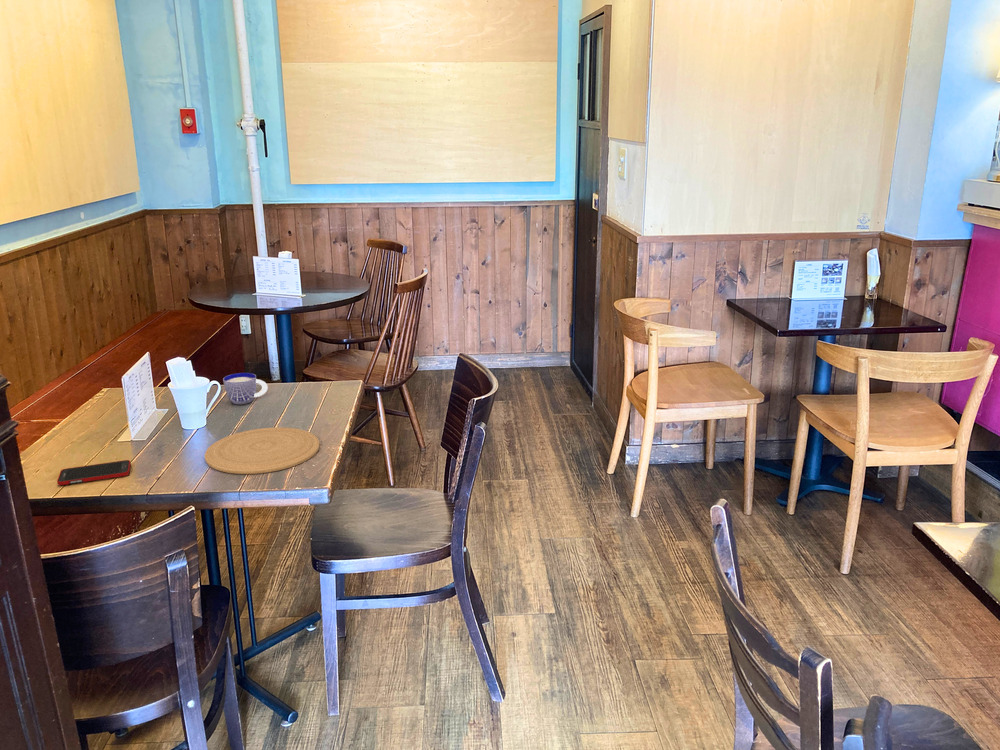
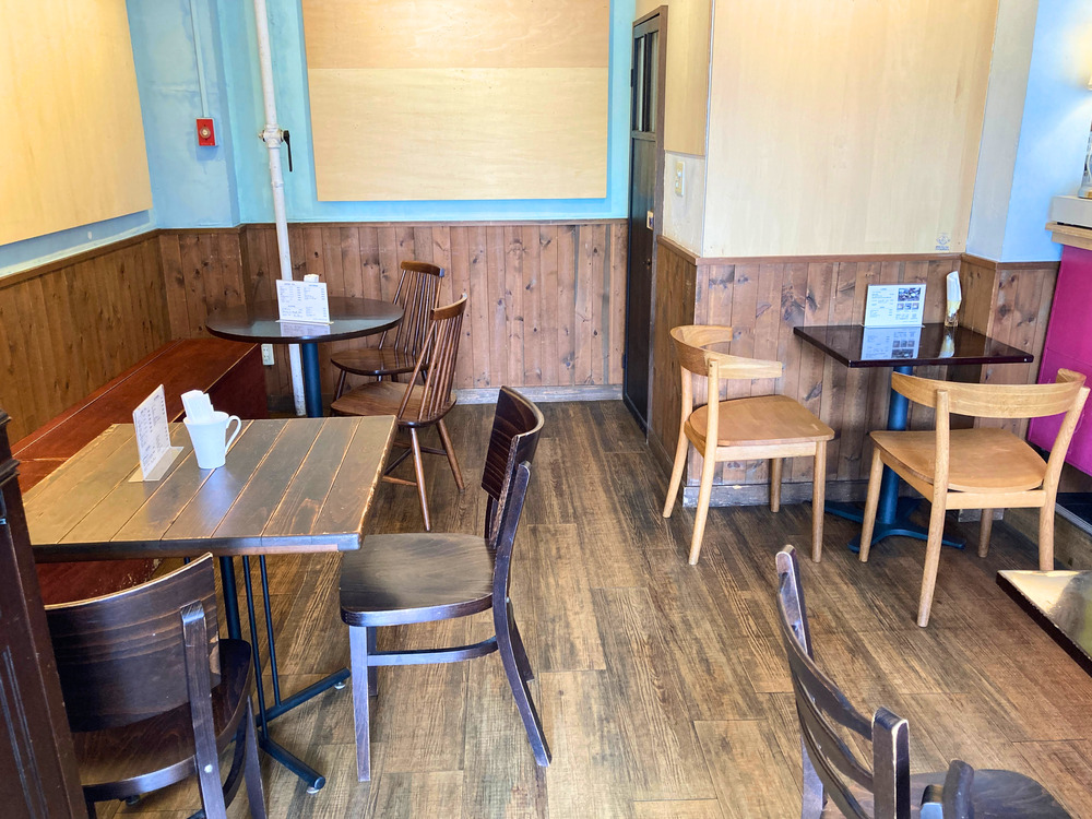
- plate [204,426,321,475]
- cell phone [56,459,132,486]
- cup [222,372,269,405]
